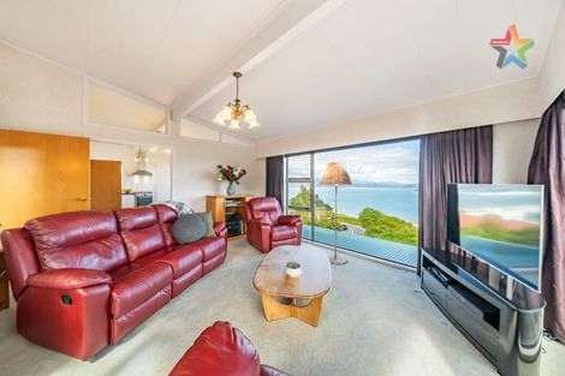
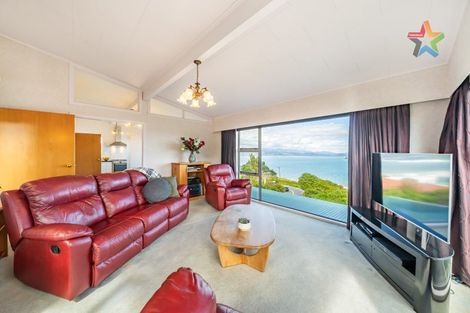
- floor lamp [319,161,355,265]
